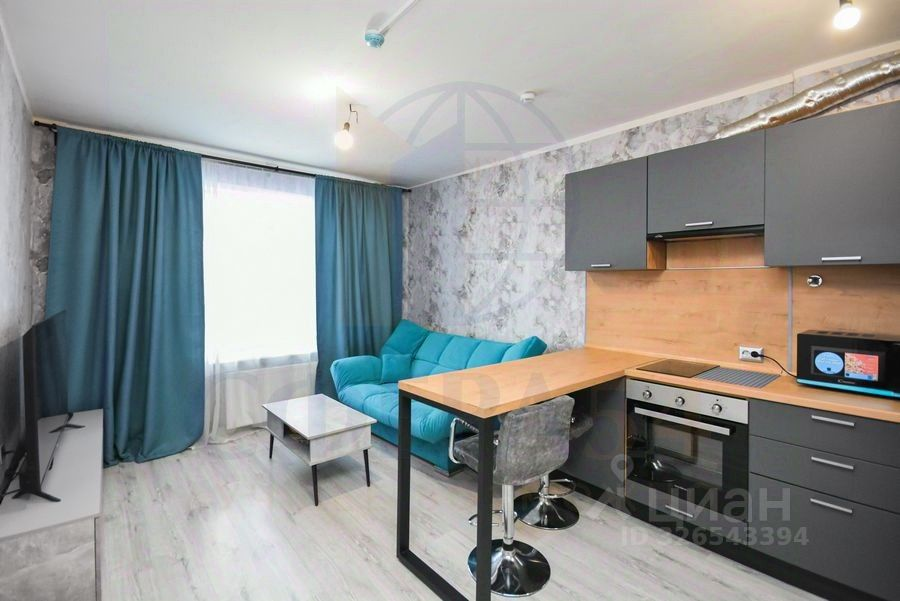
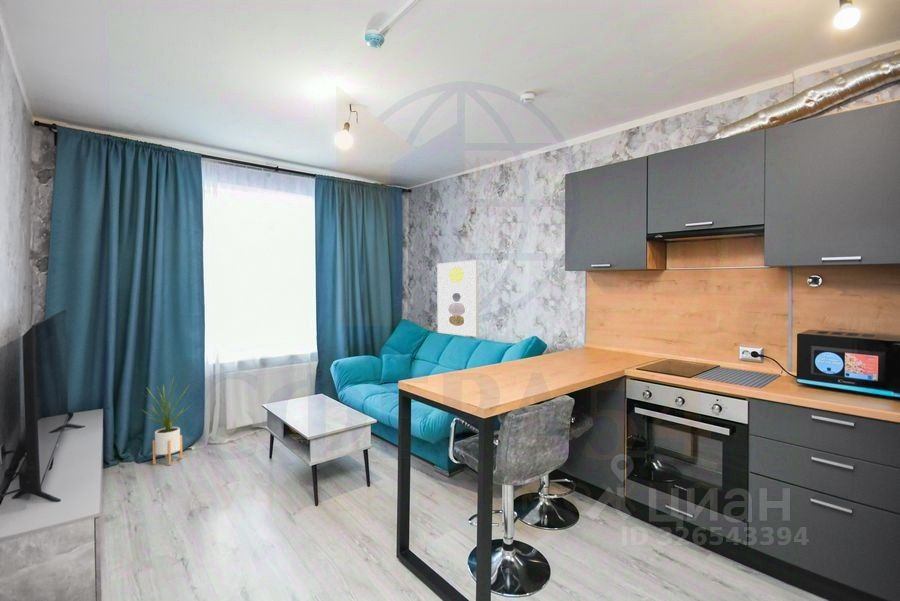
+ wall art [436,259,479,338]
+ house plant [140,376,195,466]
